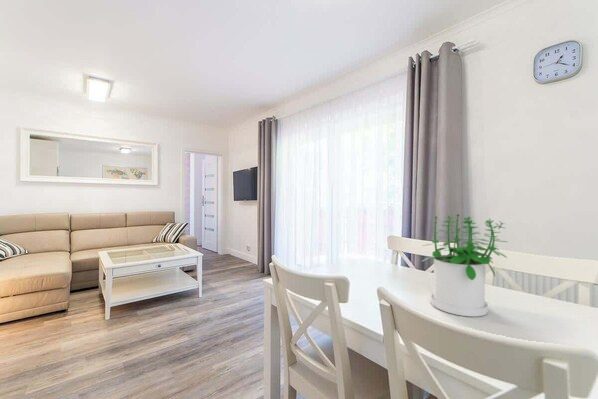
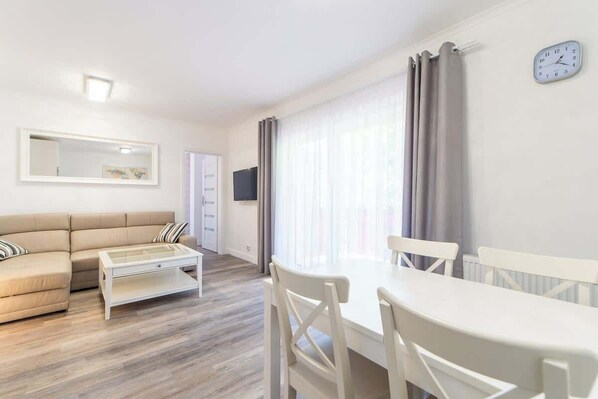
- potted plant [422,213,508,318]
